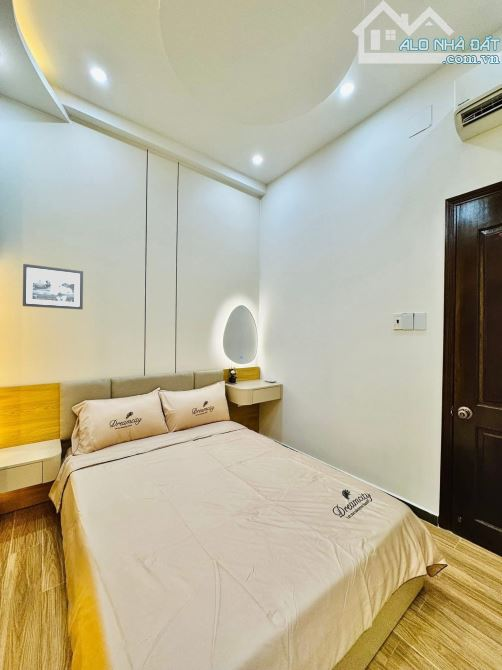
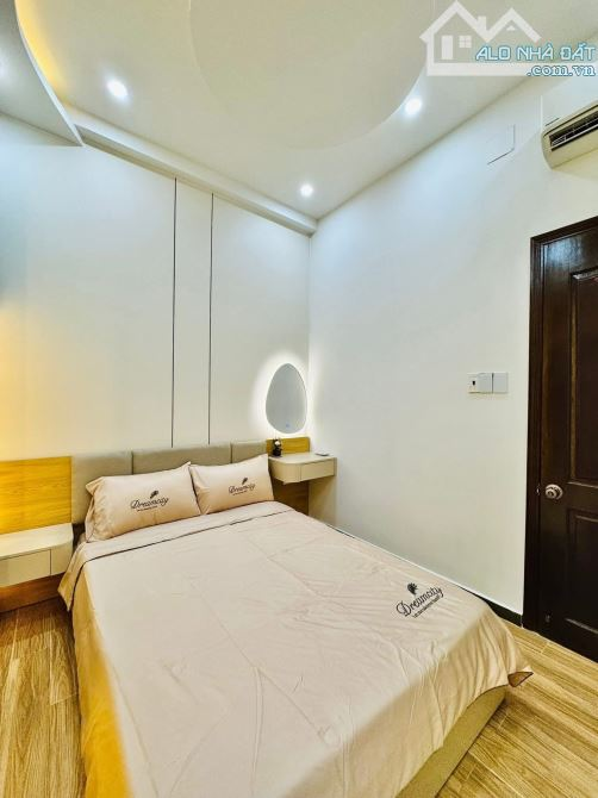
- picture frame [22,263,84,310]
